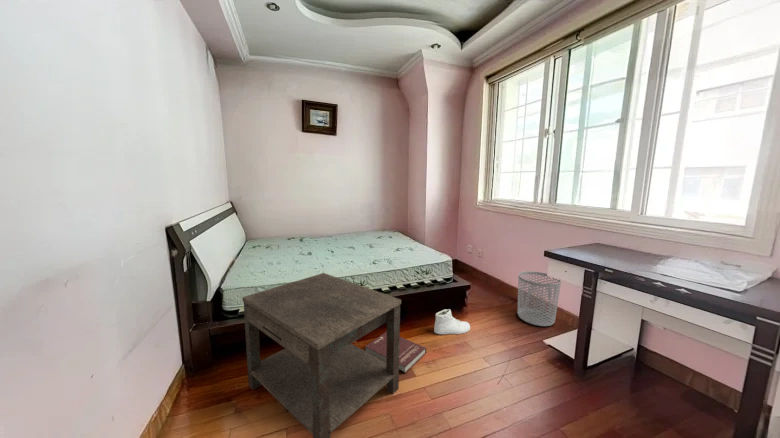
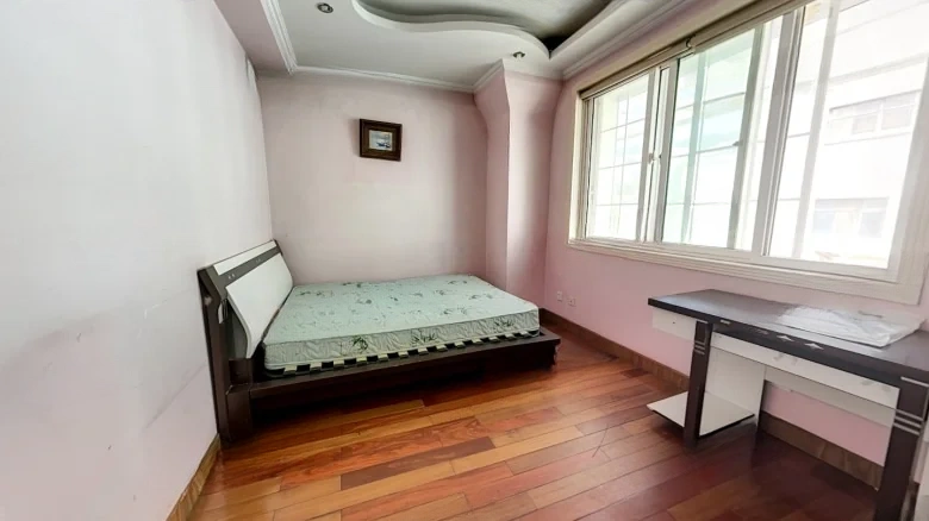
- sneaker [433,308,471,335]
- book [364,331,427,374]
- waste bin [517,270,562,327]
- side table [241,272,402,438]
